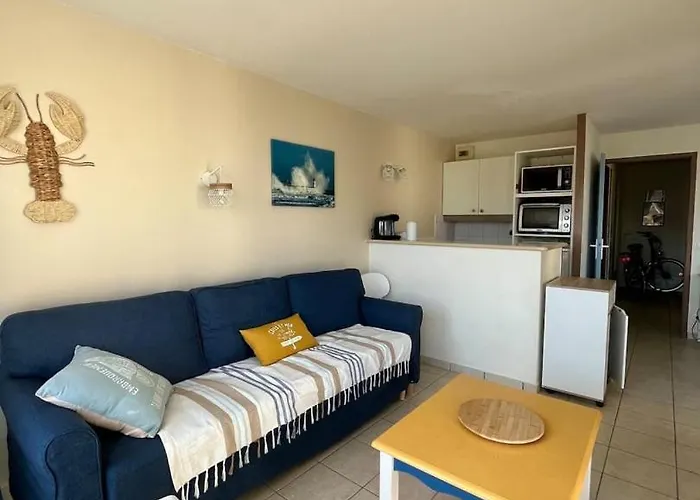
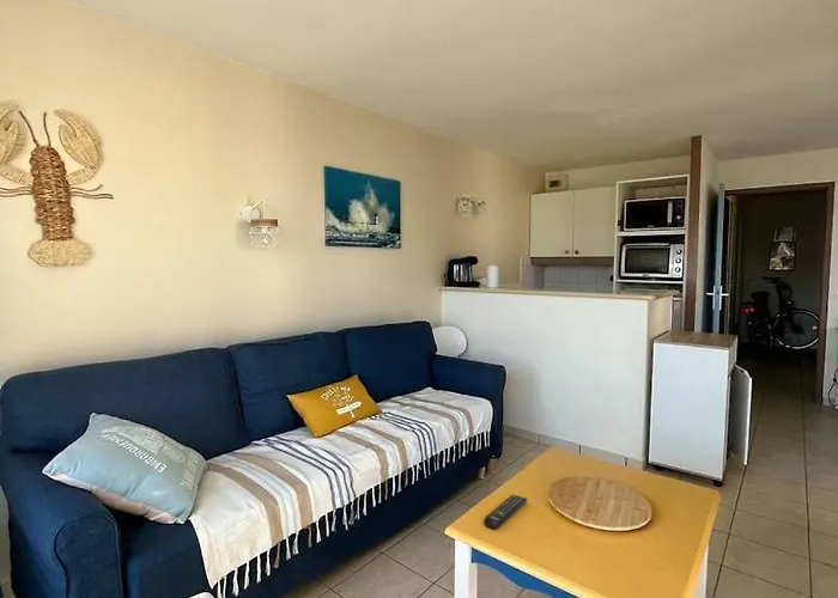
+ remote control [484,493,529,531]
